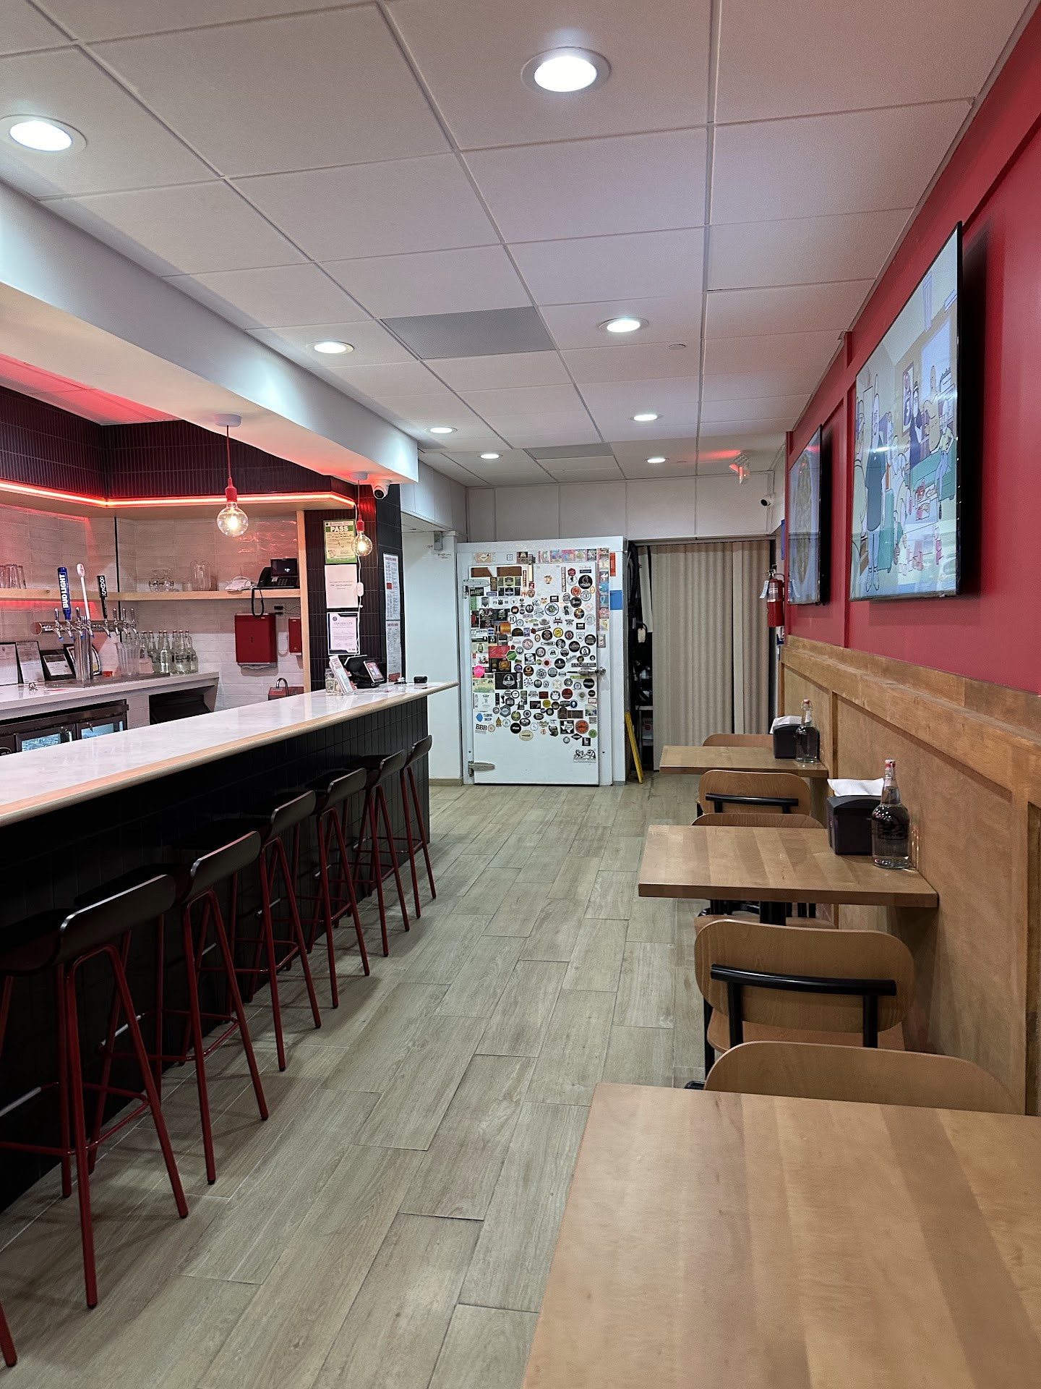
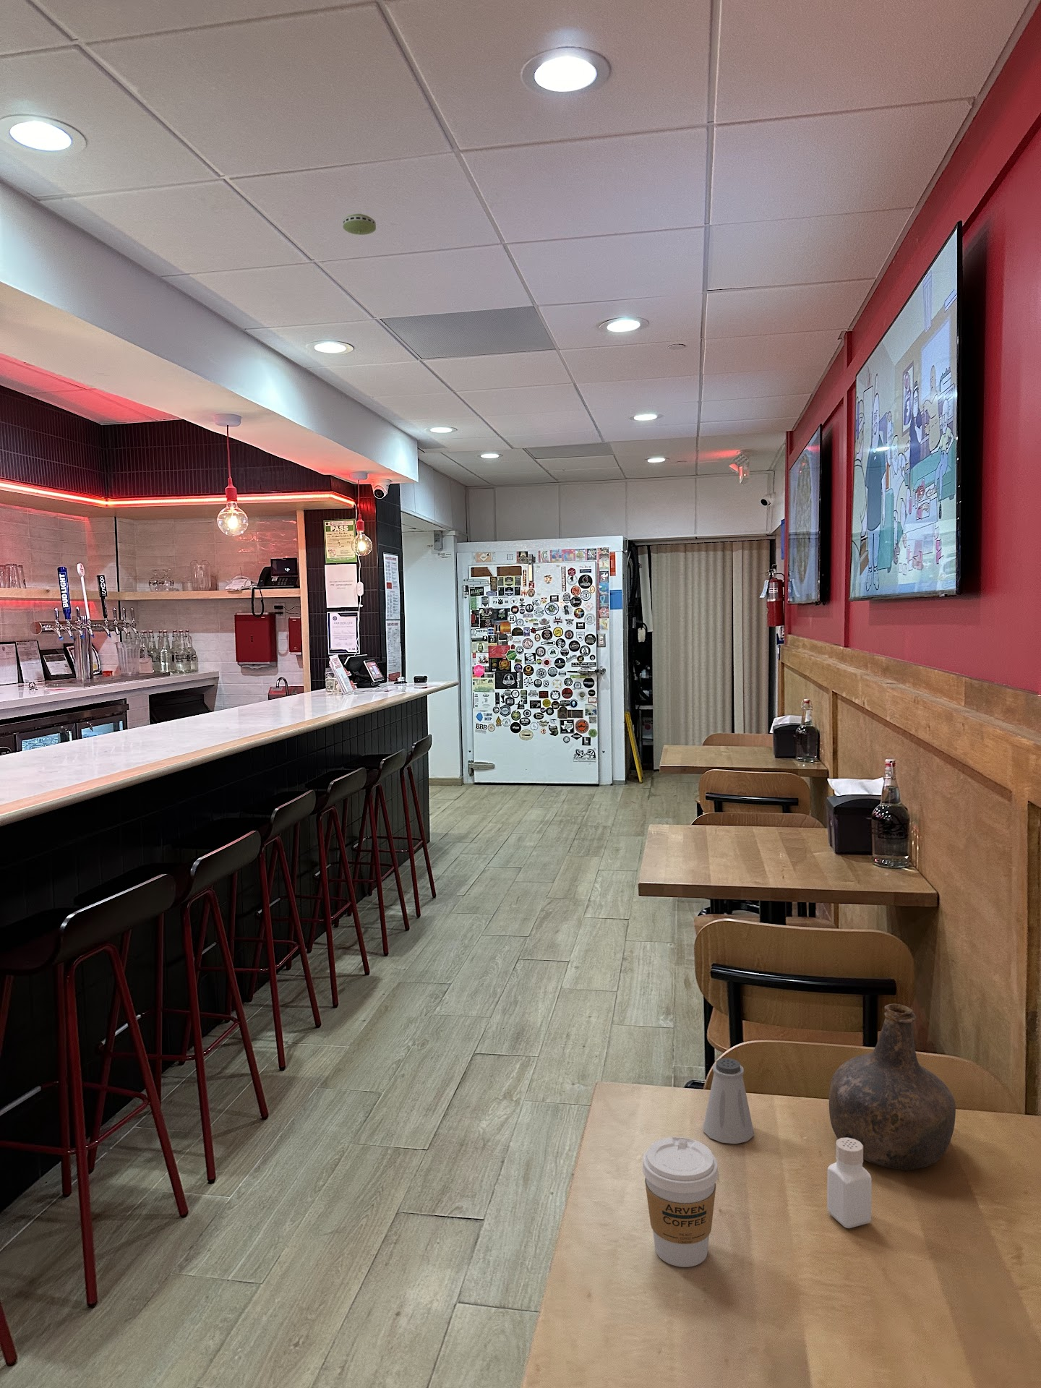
+ pepper shaker [827,1138,873,1228]
+ saltshaker [703,1058,755,1144]
+ coffee cup [642,1137,720,1268]
+ bottle [829,1002,957,1171]
+ smoke detector [342,212,376,236]
